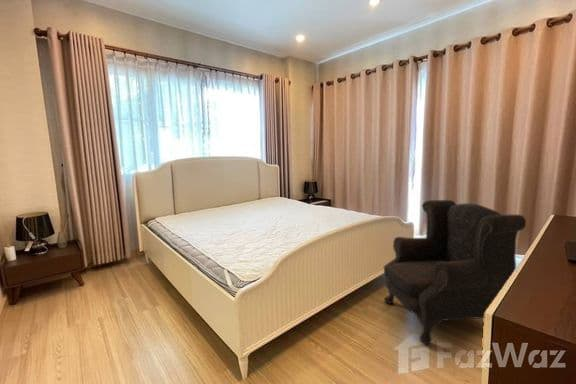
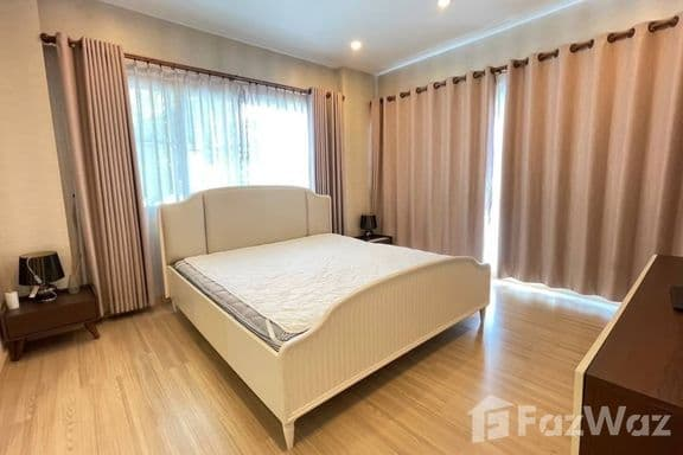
- armchair [383,199,527,345]
